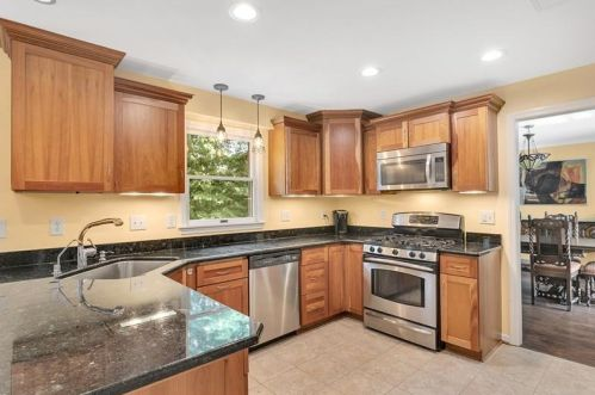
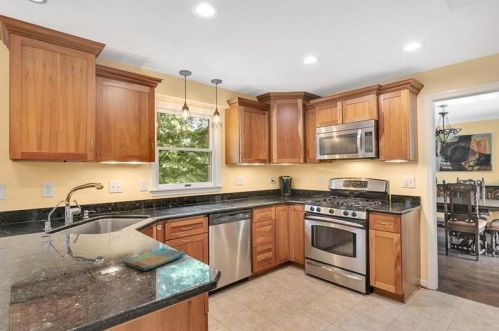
+ dish towel [122,246,186,272]
